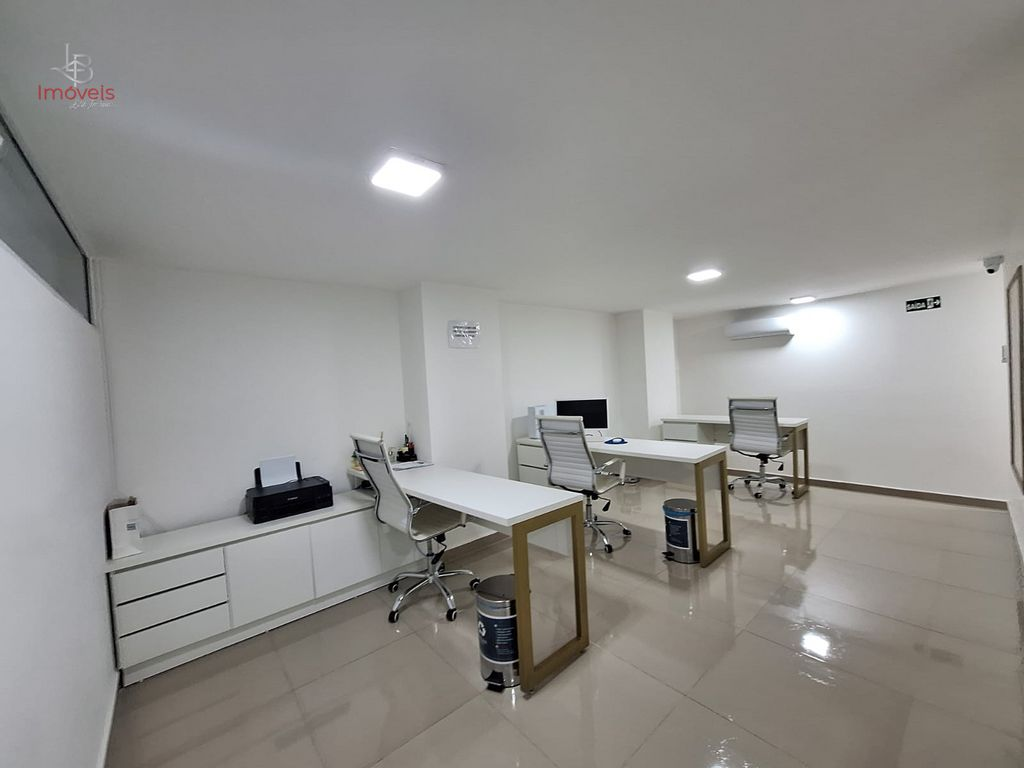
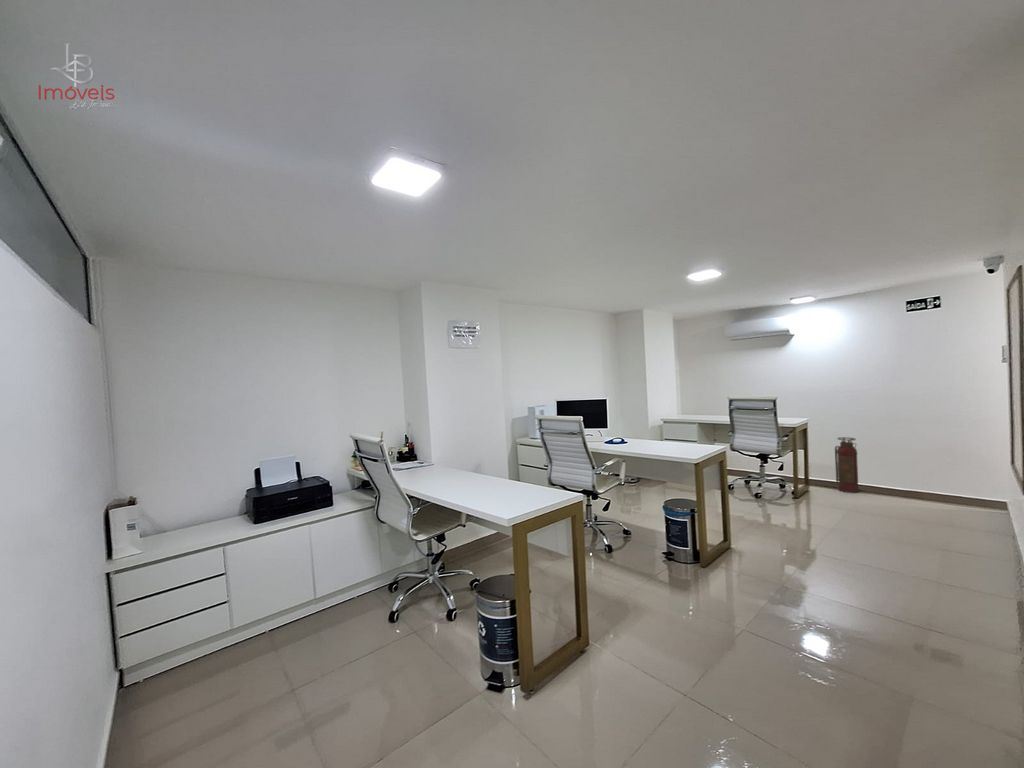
+ fire extinguisher [834,436,860,494]
